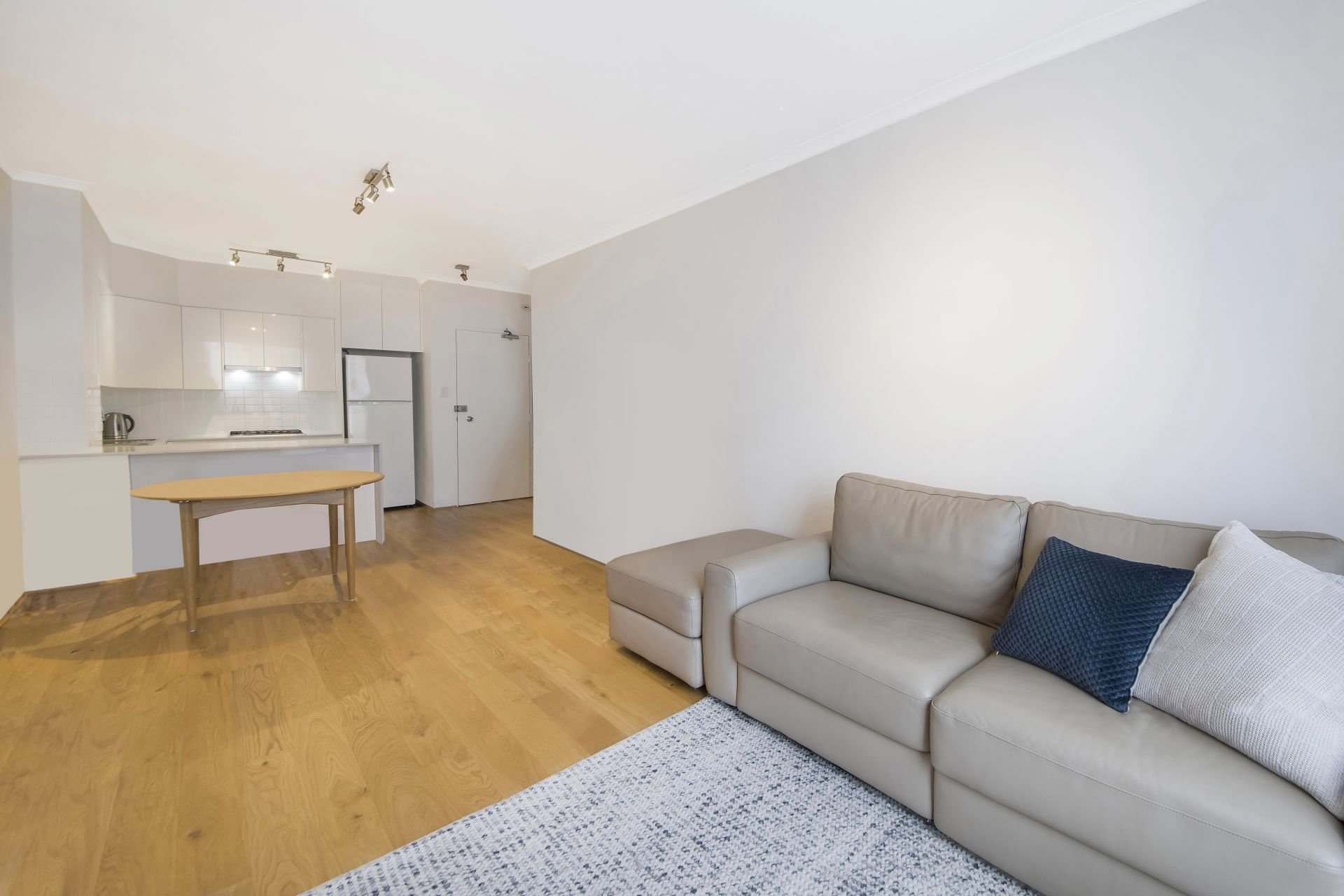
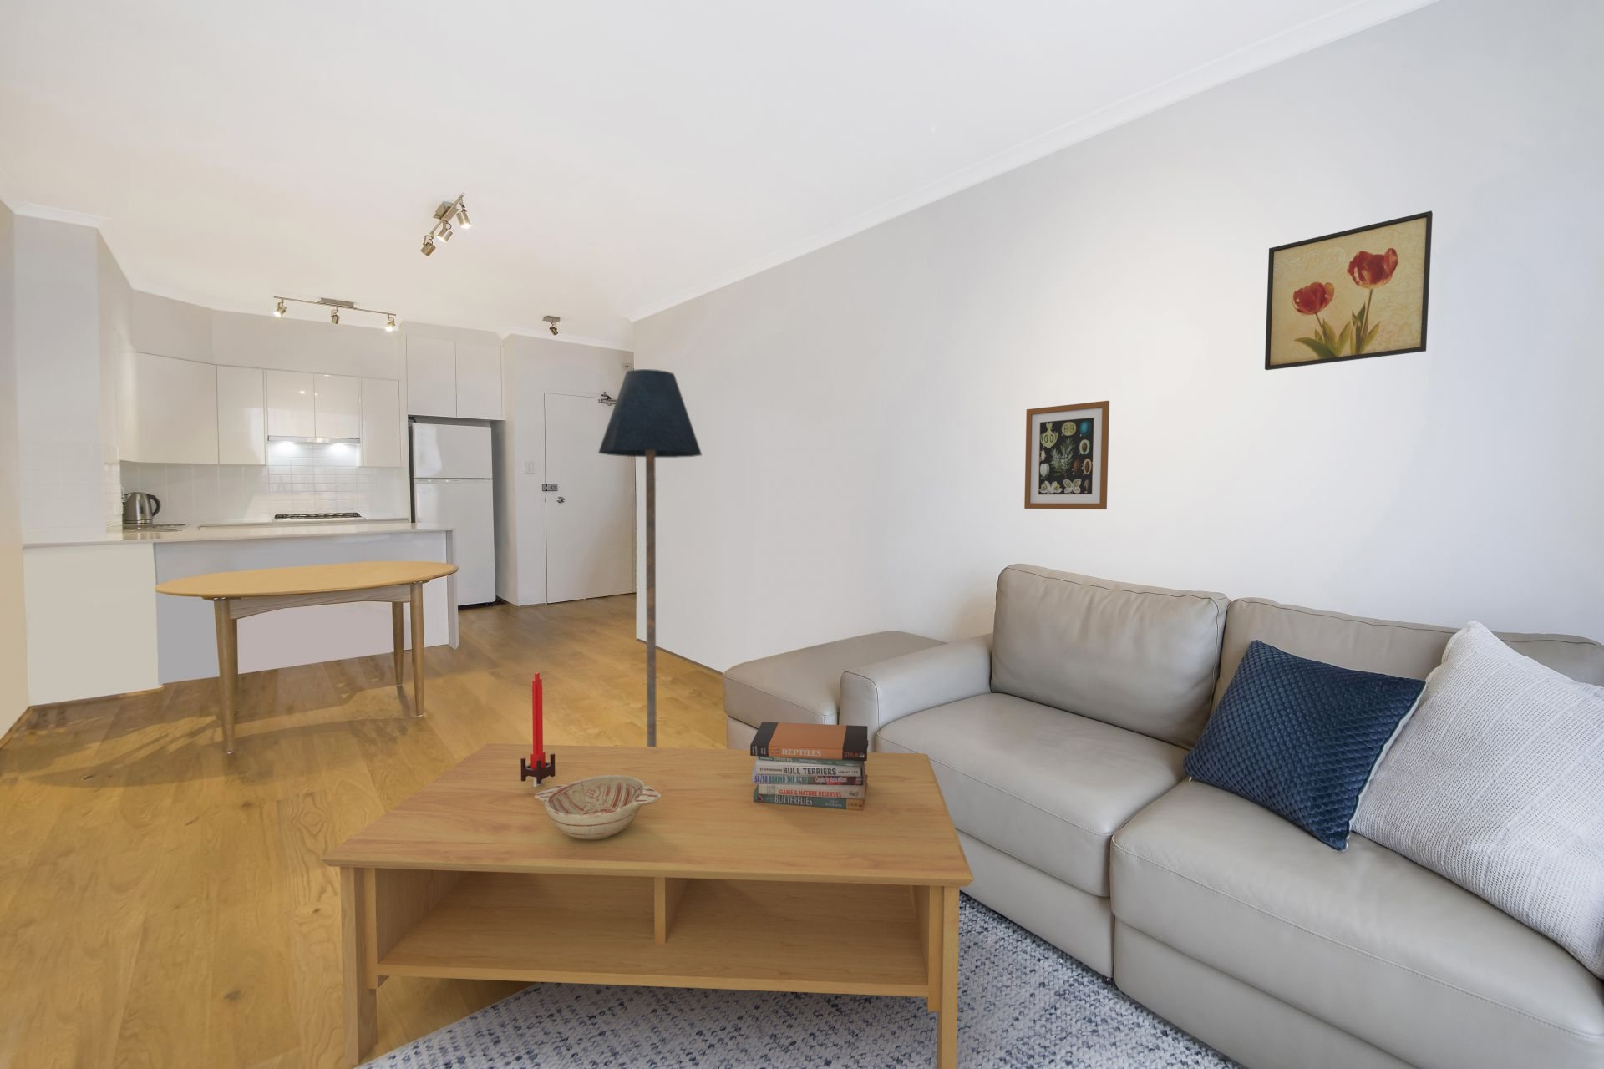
+ book stack [749,721,870,811]
+ wall art [1264,210,1433,371]
+ coffee table [319,743,975,1069]
+ wall art [1024,400,1110,511]
+ floor lamp [597,369,703,747]
+ candle [520,672,555,786]
+ decorative bowl [535,776,661,840]
